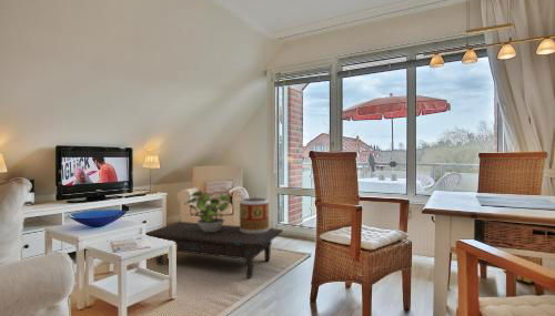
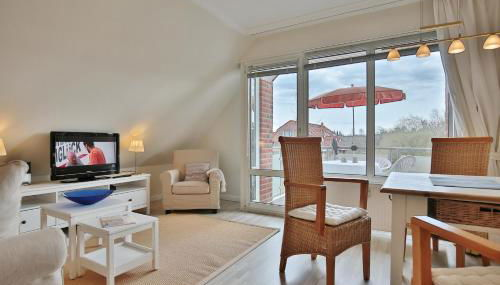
- coffee table [144,221,284,279]
- potted plant [183,191,231,233]
- decorative container [239,196,270,234]
